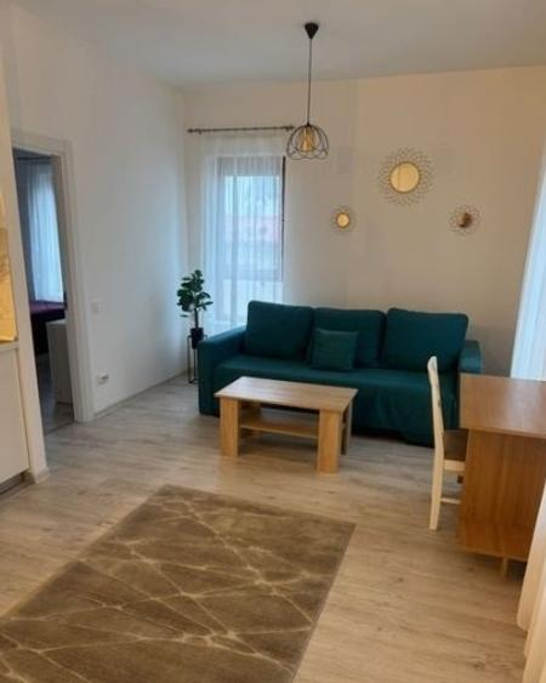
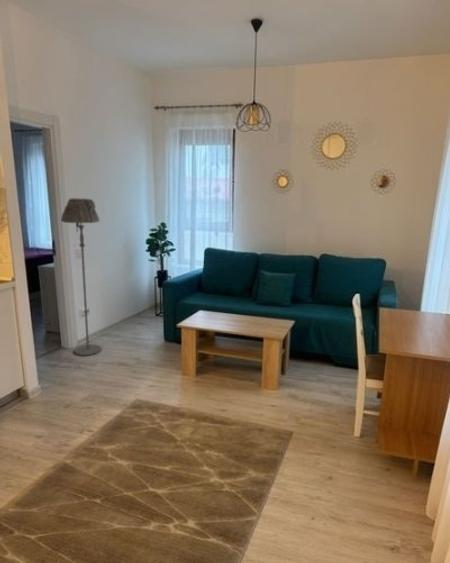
+ floor lamp [60,197,102,357]
